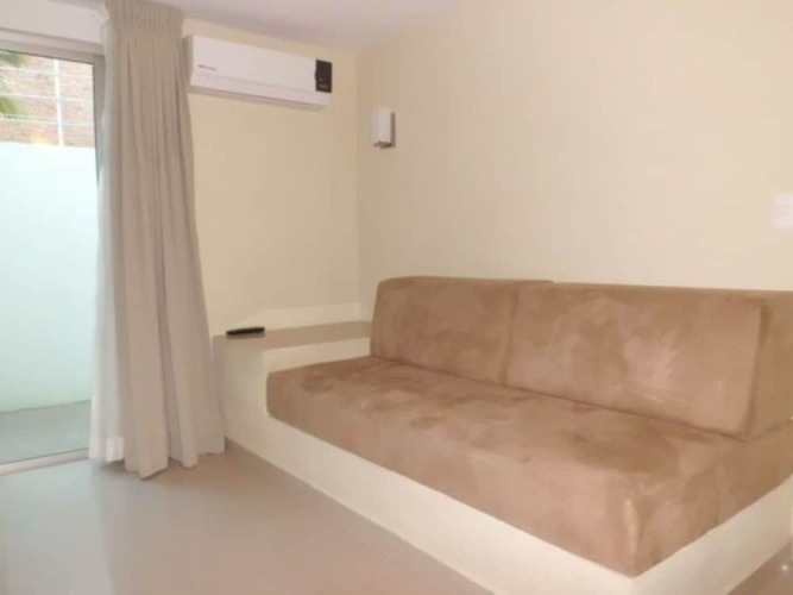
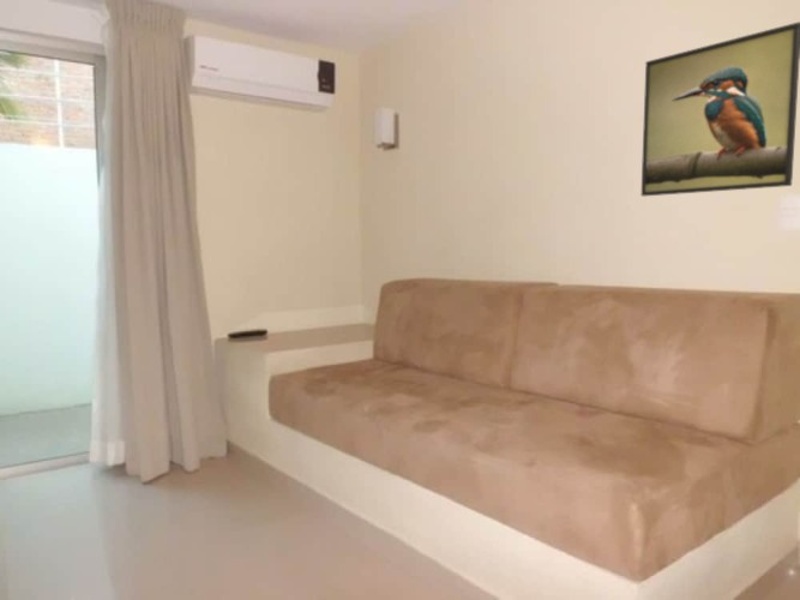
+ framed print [640,20,800,197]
